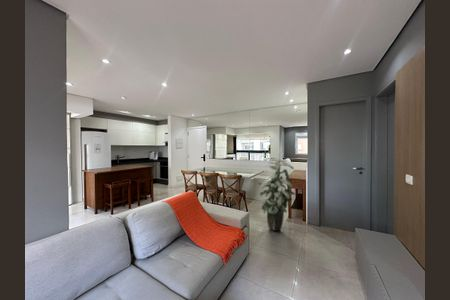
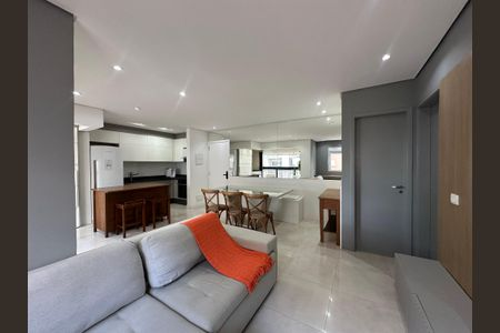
- indoor plant [256,157,297,232]
